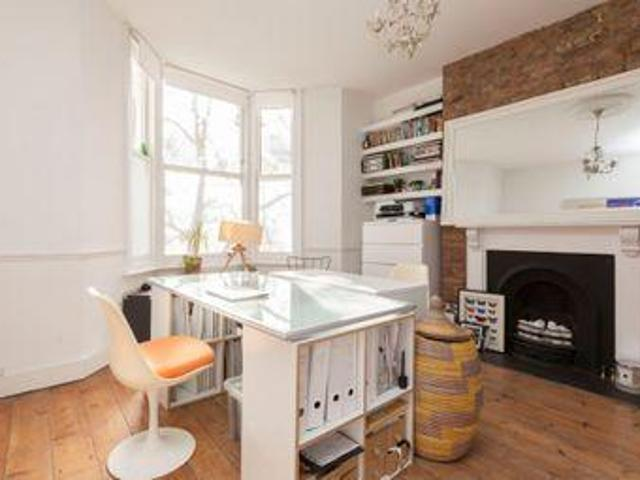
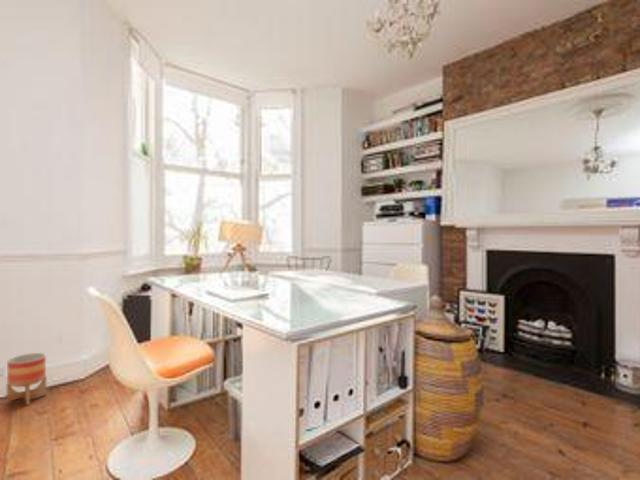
+ planter [5,352,48,406]
